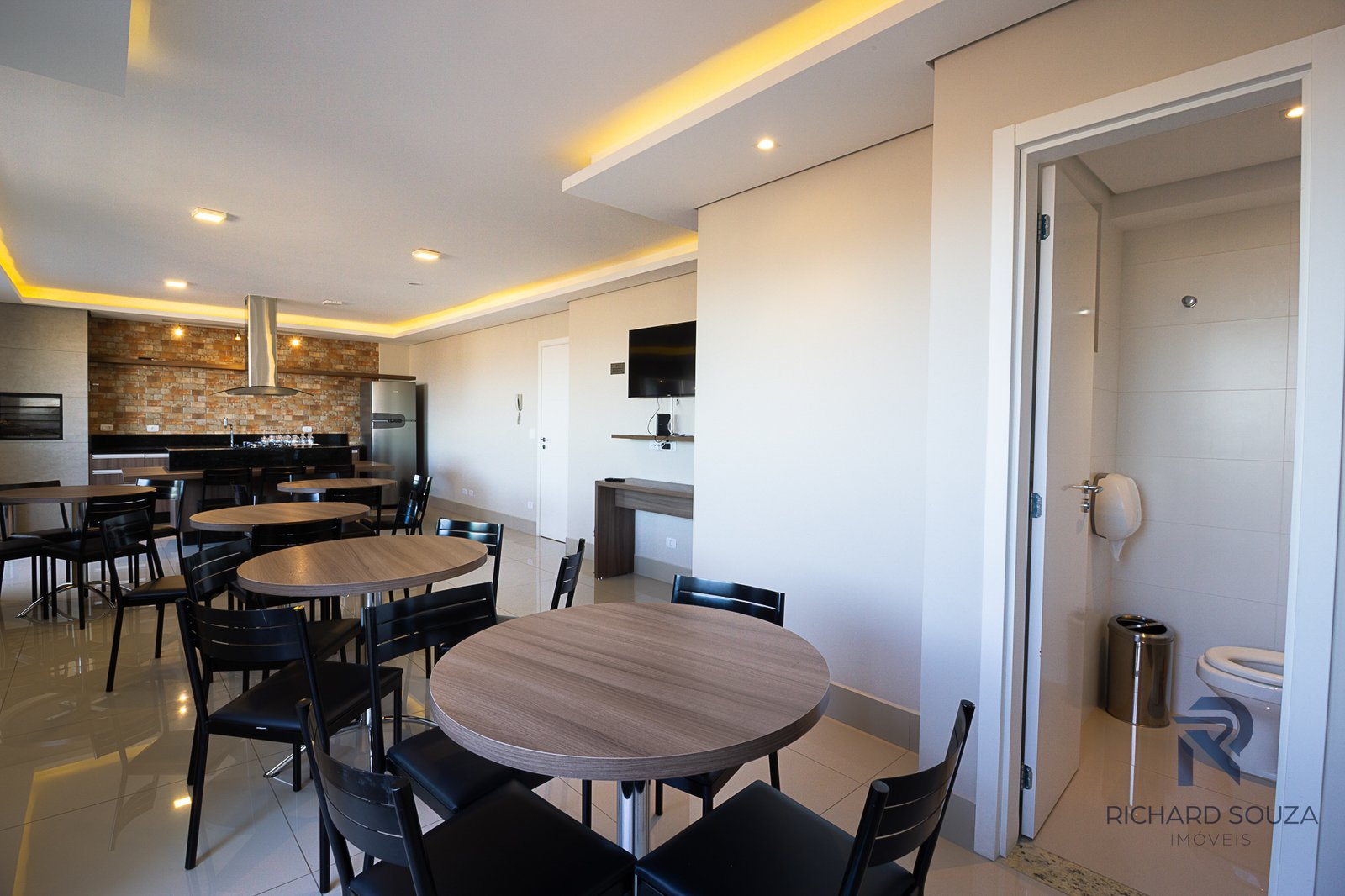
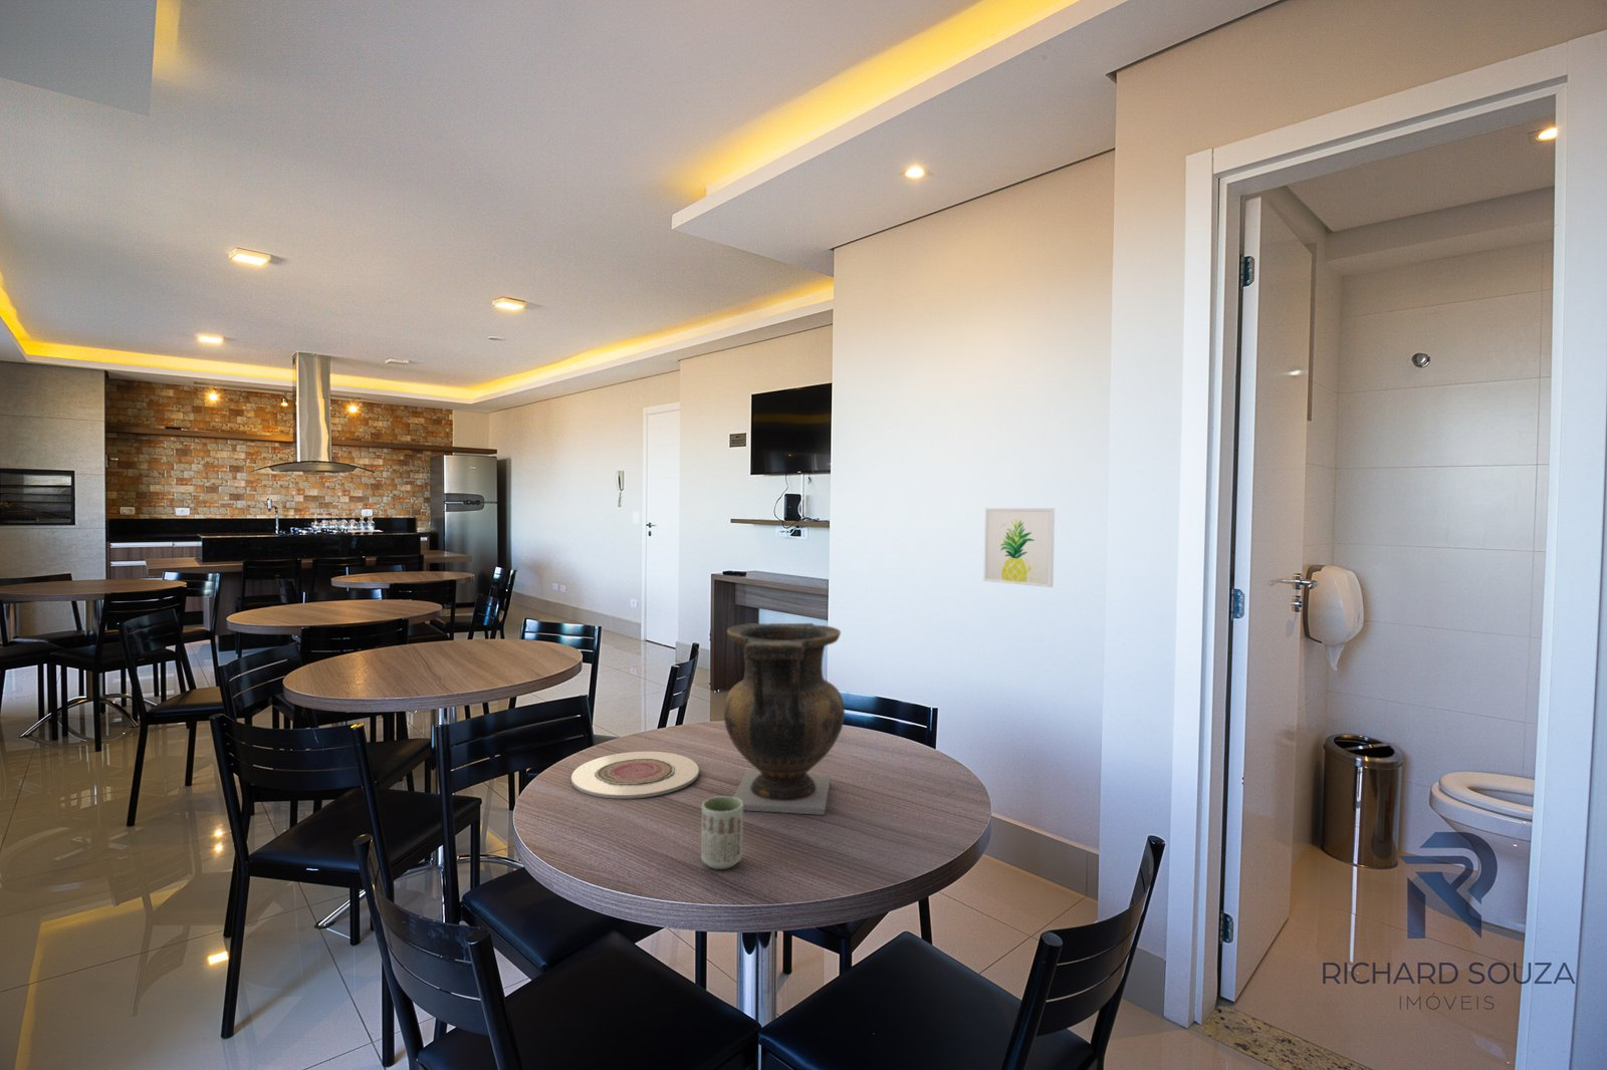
+ cup [700,795,744,871]
+ wall art [982,506,1055,589]
+ plate [570,751,700,800]
+ vase [723,622,846,816]
